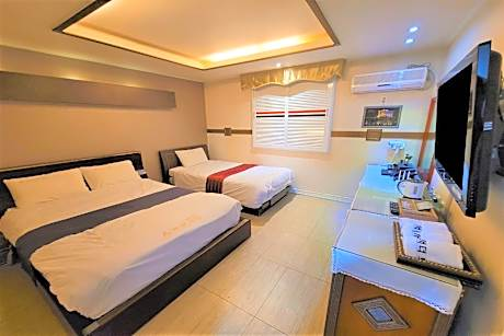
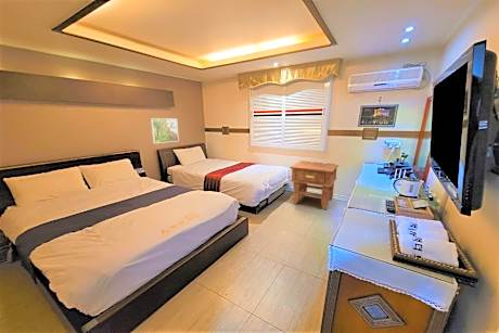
+ side table [290,161,340,210]
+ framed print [150,117,180,144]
